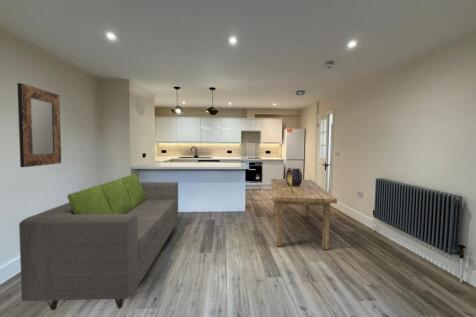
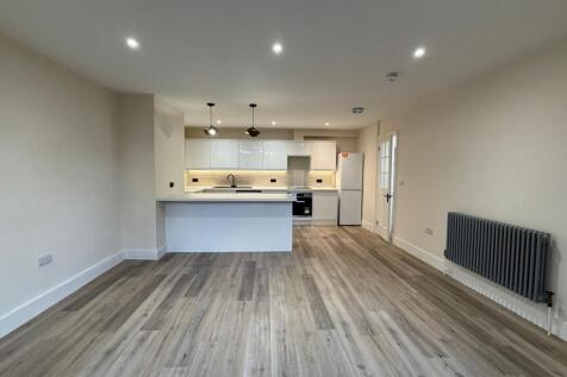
- home mirror [16,82,62,168]
- dining table [270,178,338,250]
- sofa [18,173,179,311]
- decorative urn [285,167,303,187]
